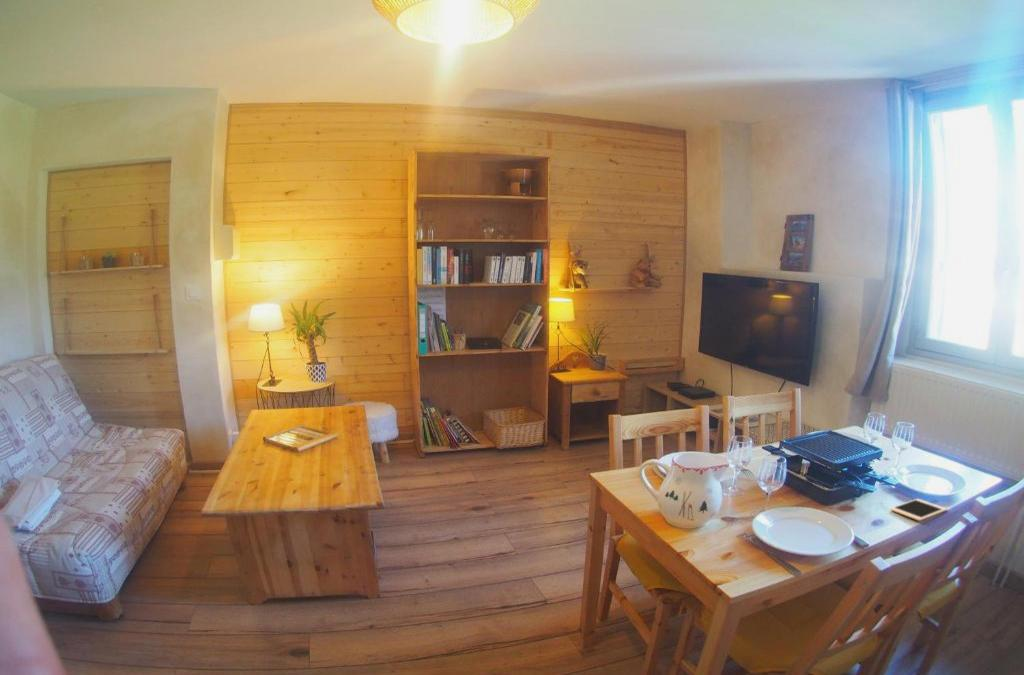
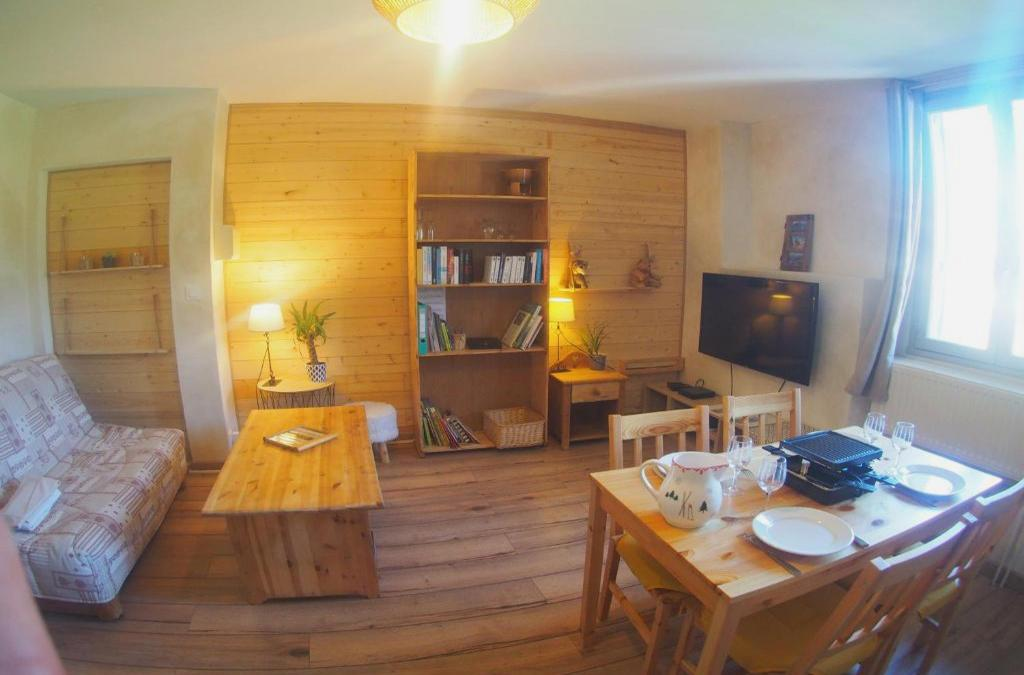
- cell phone [890,498,948,522]
